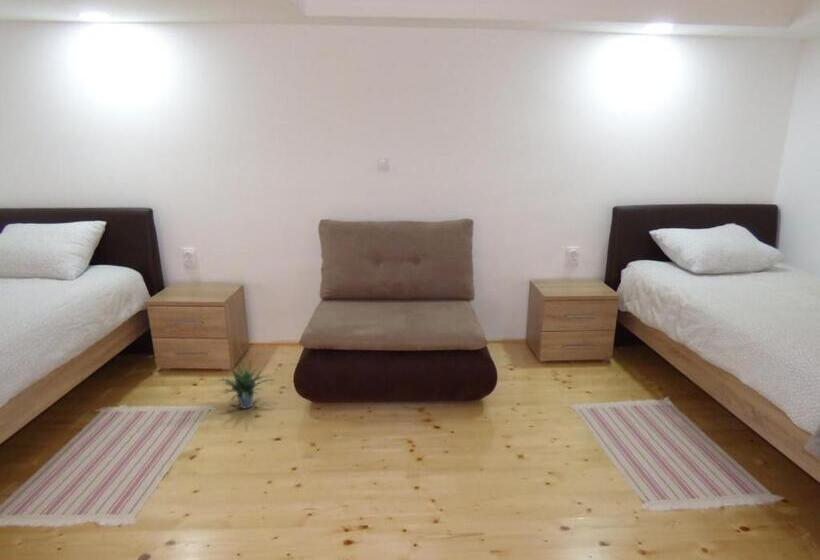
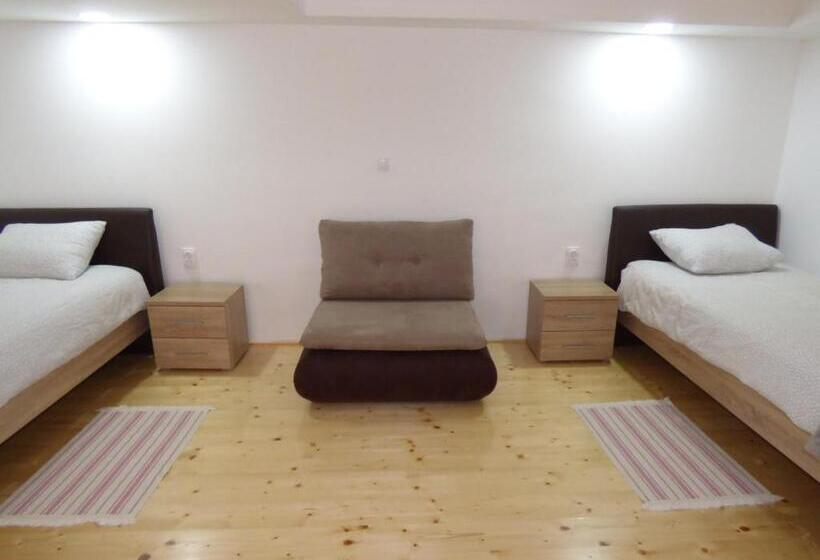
- potted plant [217,348,276,410]
